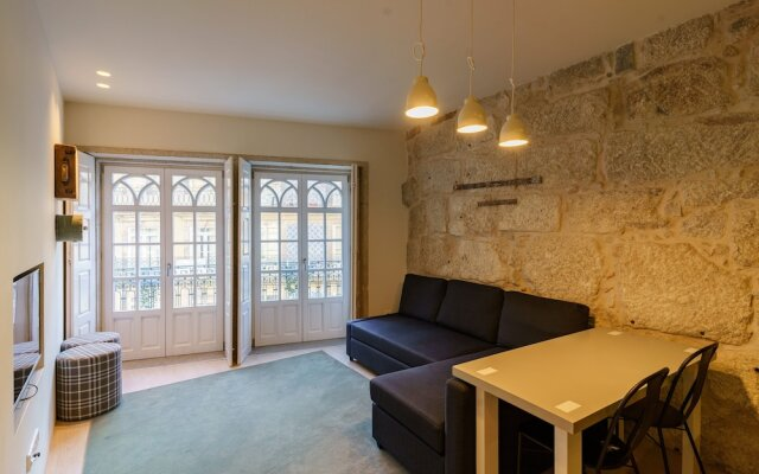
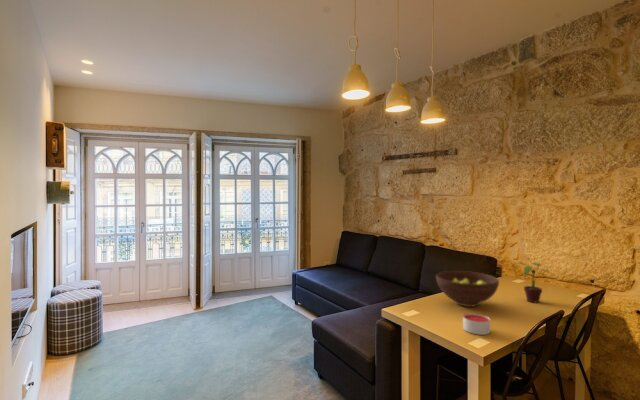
+ potted plant [511,261,553,304]
+ fruit bowl [435,270,500,308]
+ candle [462,313,491,336]
